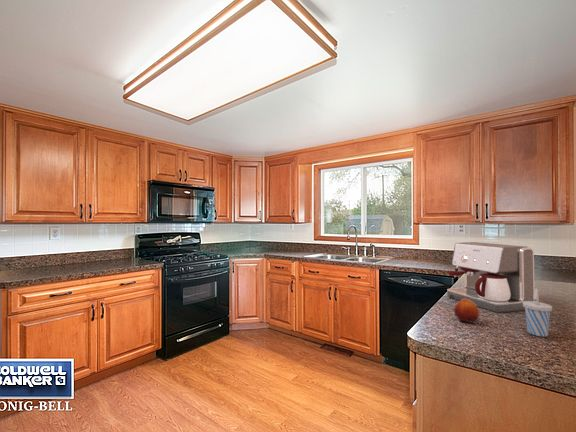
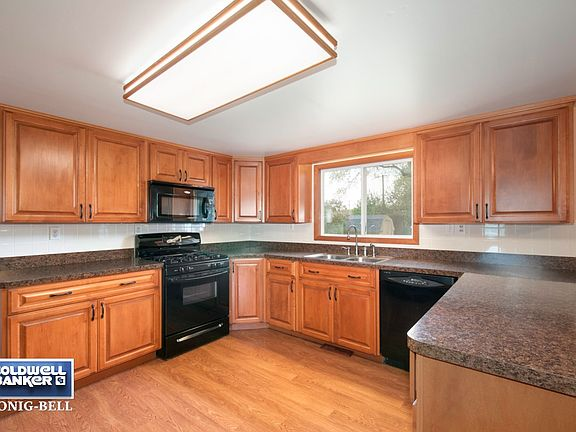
- cup [523,288,553,338]
- fruit [453,298,480,323]
- coffee maker [446,241,535,314]
